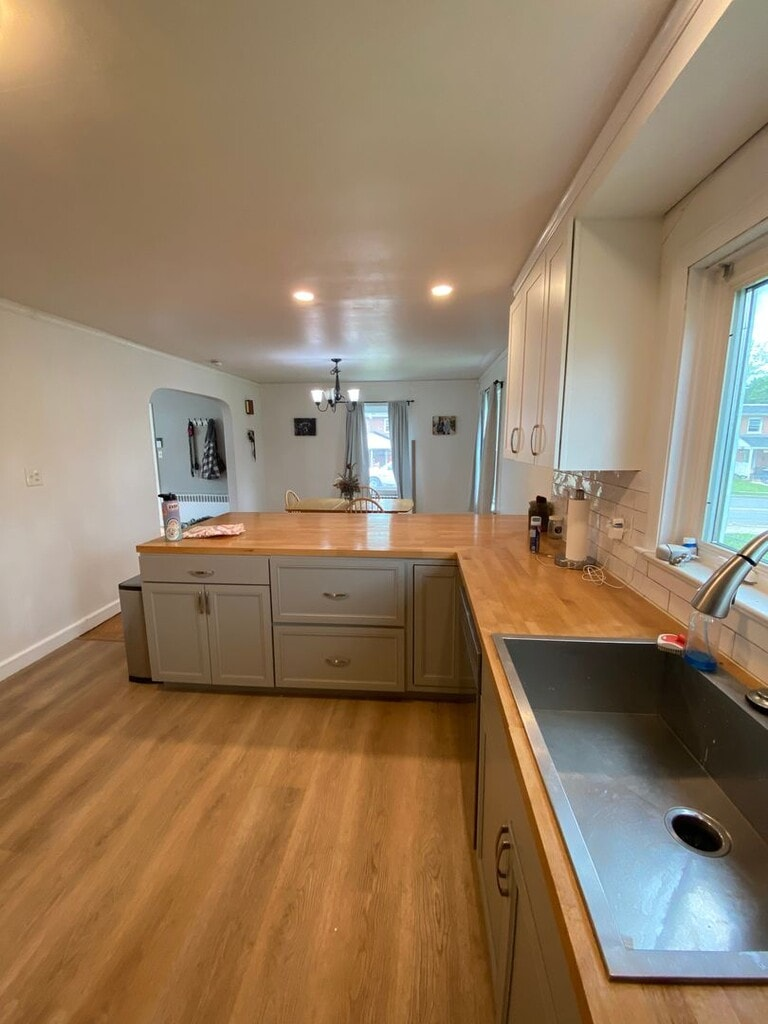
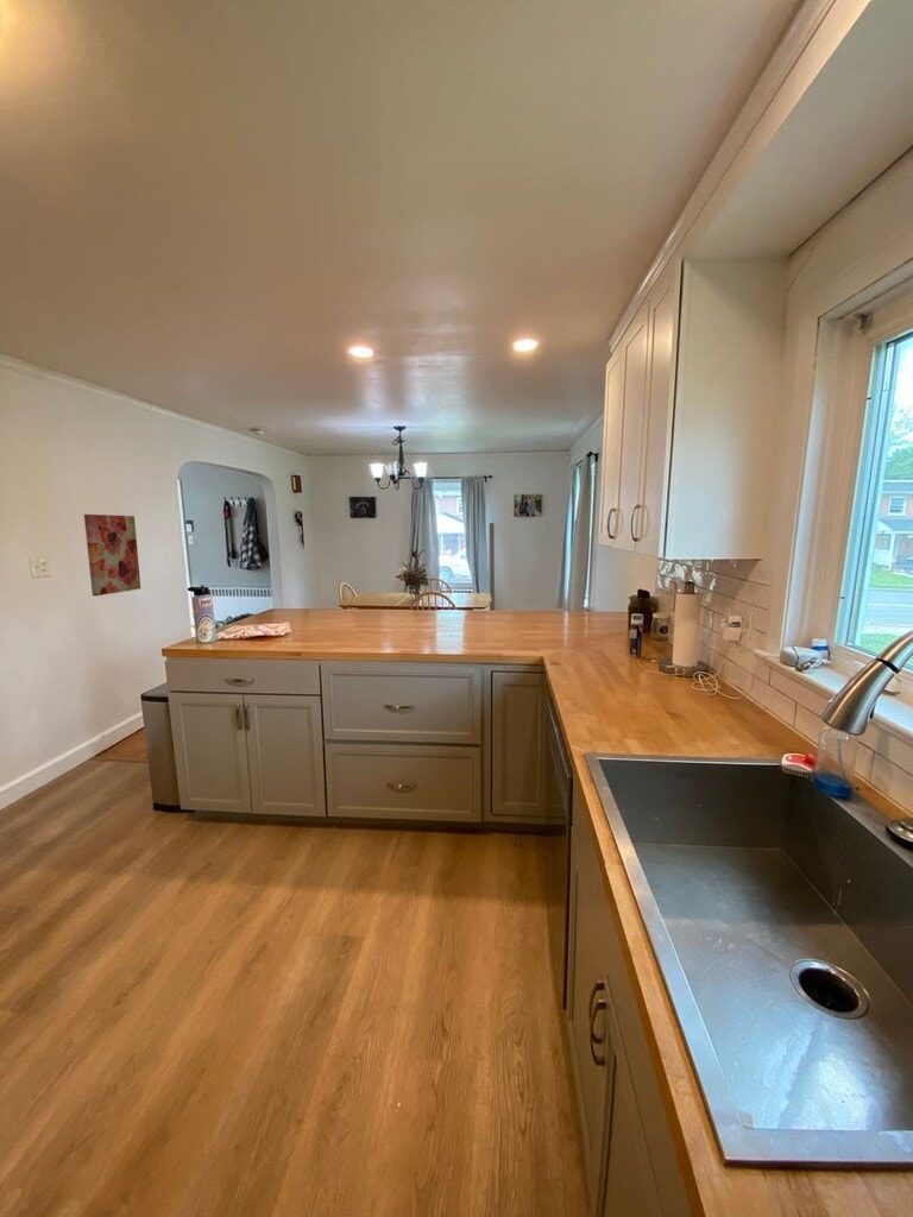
+ wall art [83,513,141,597]
